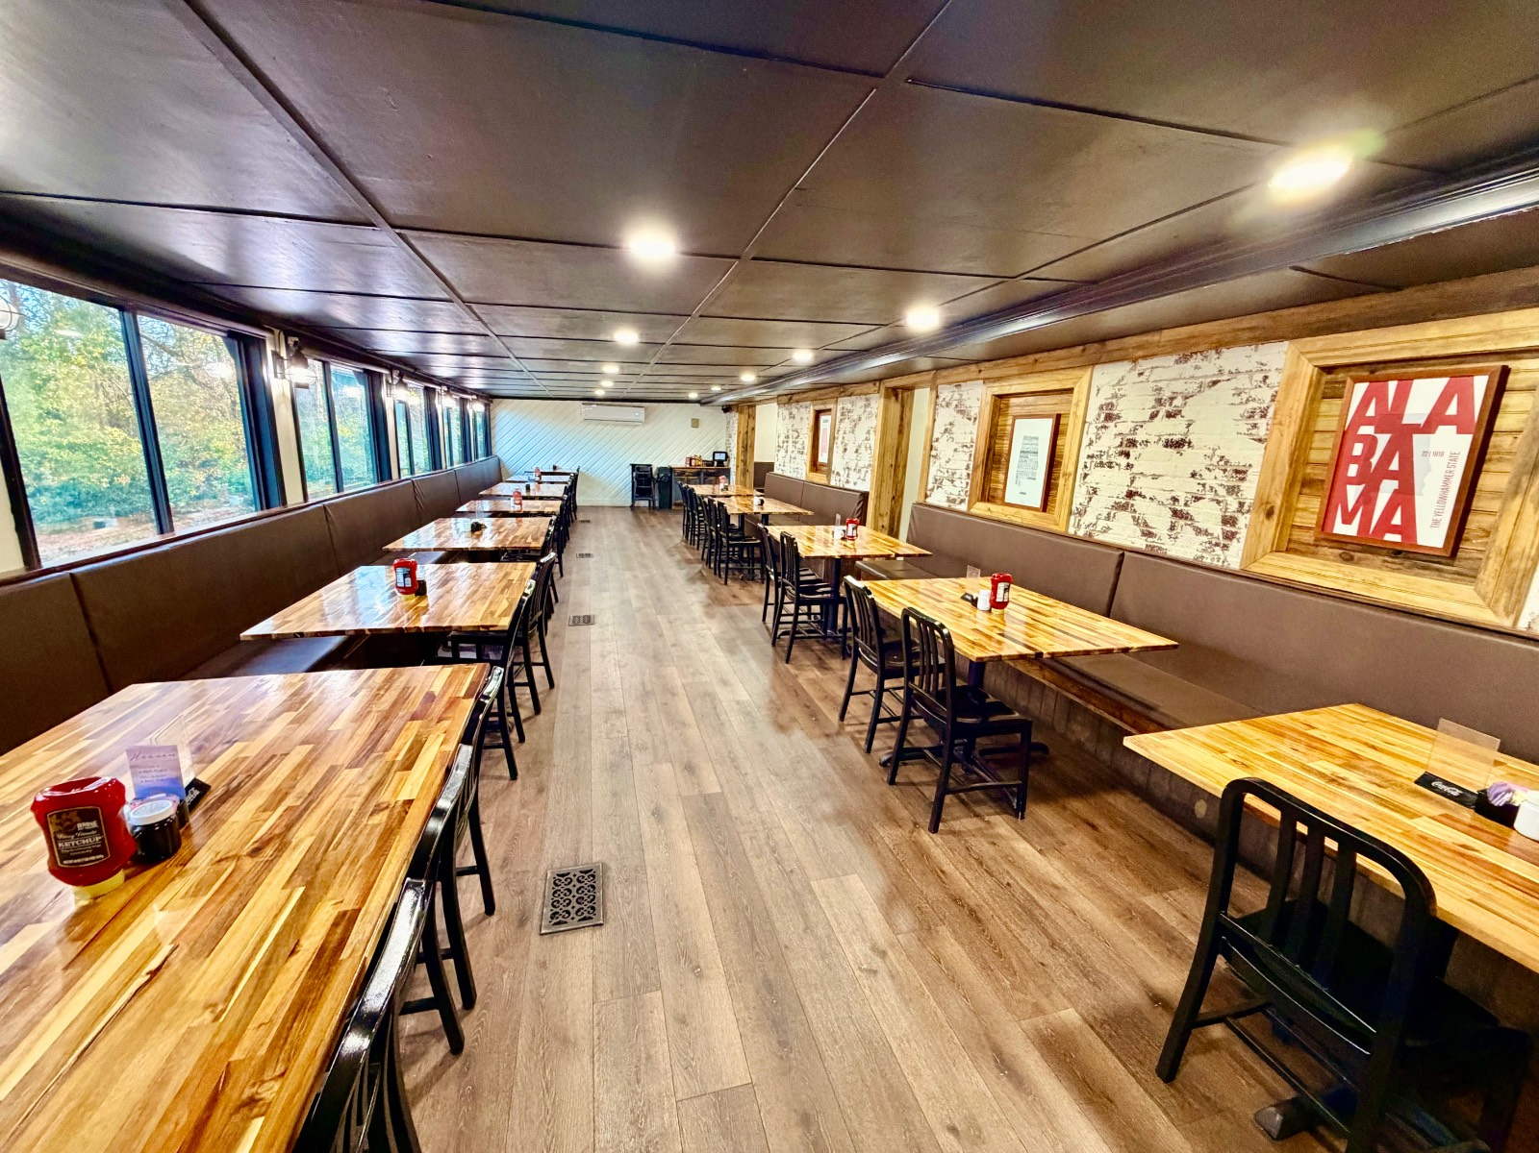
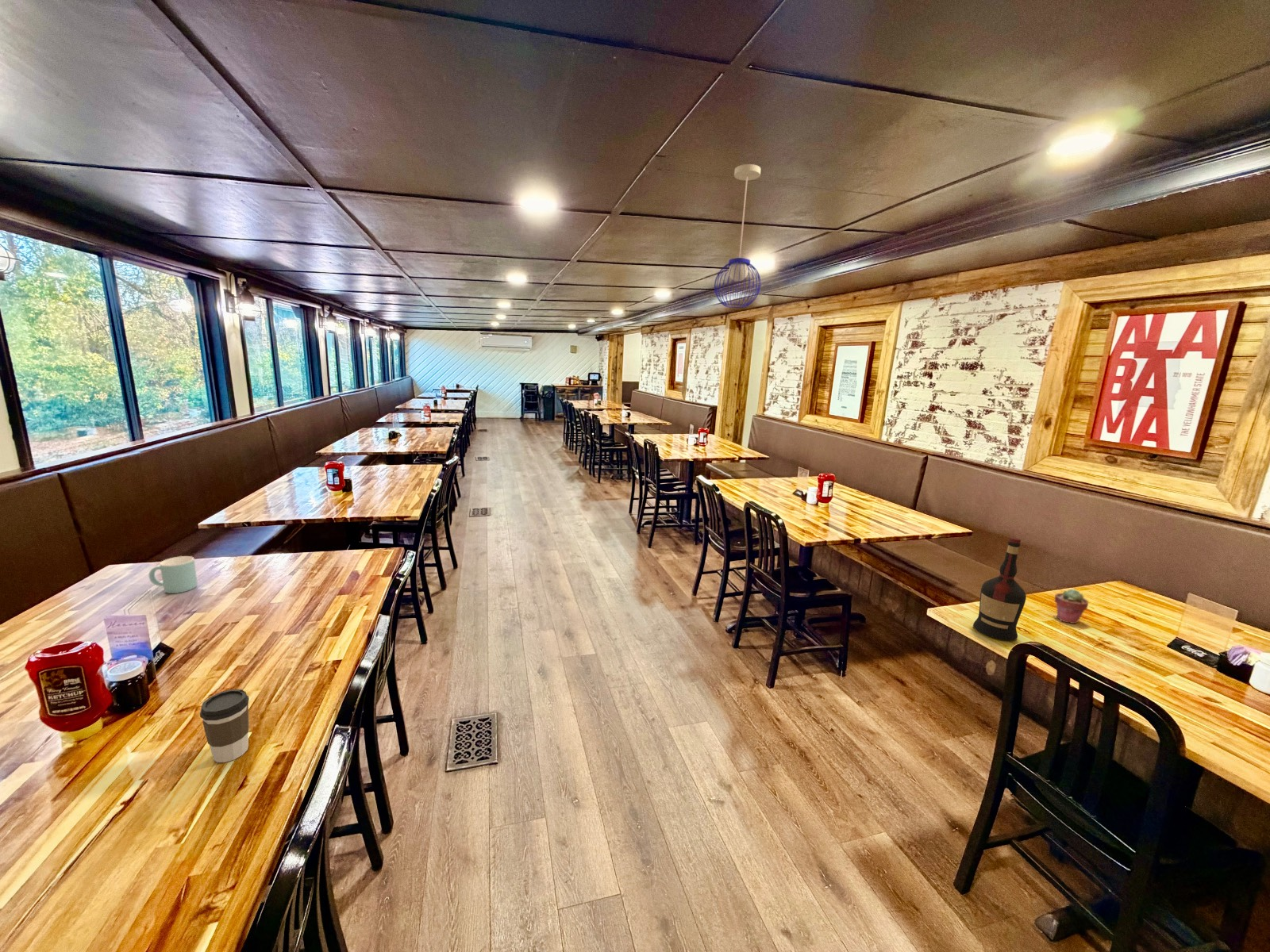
+ pendant light [714,163,761,309]
+ mug [148,555,198,594]
+ liquor [972,536,1027,641]
+ potted succulent [1053,589,1089,624]
+ coffee cup [199,689,250,763]
